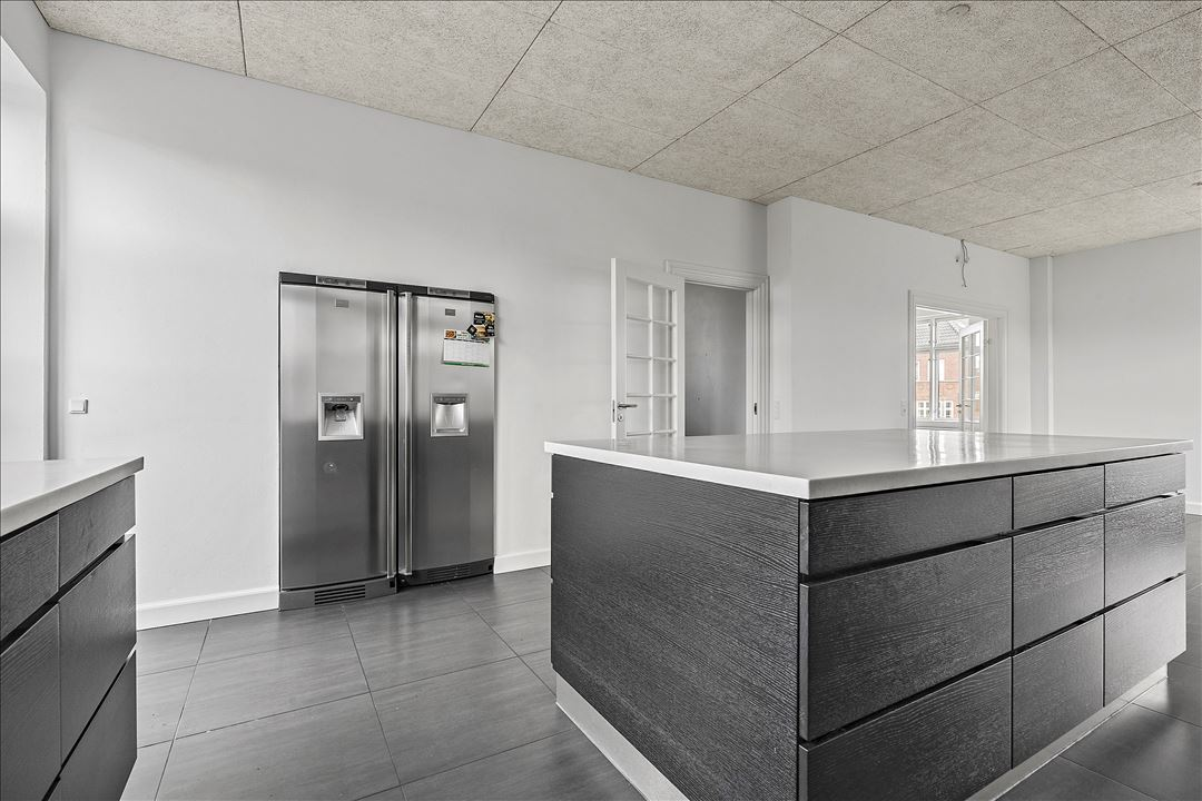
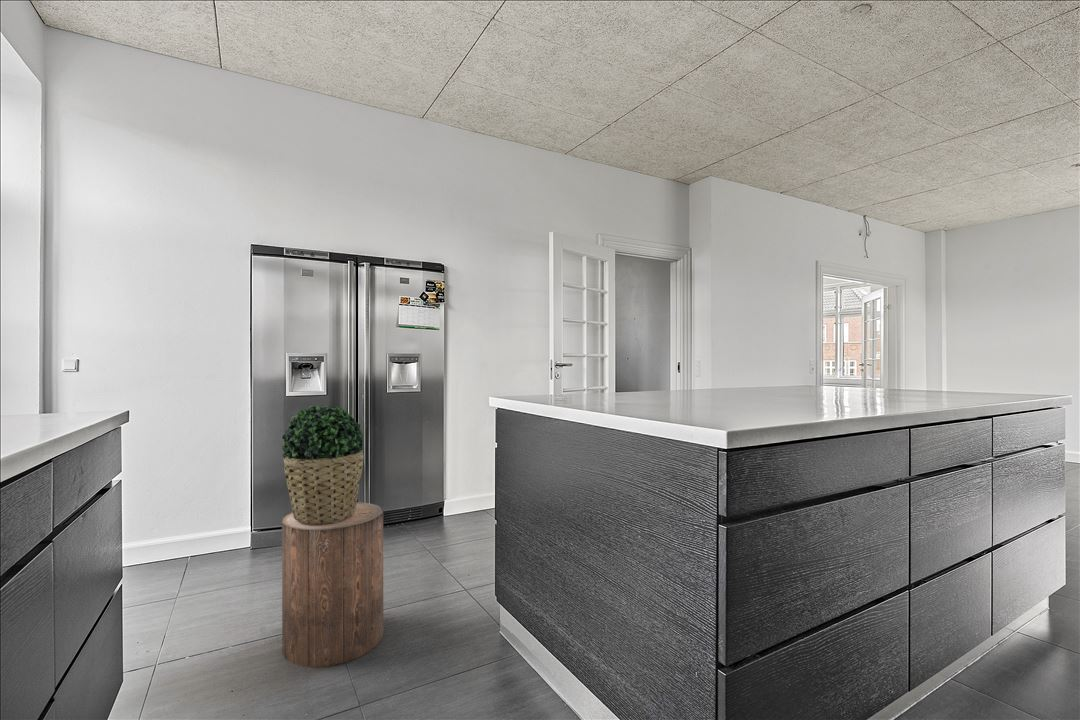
+ stool [281,501,384,668]
+ potted plant [281,404,365,525]
